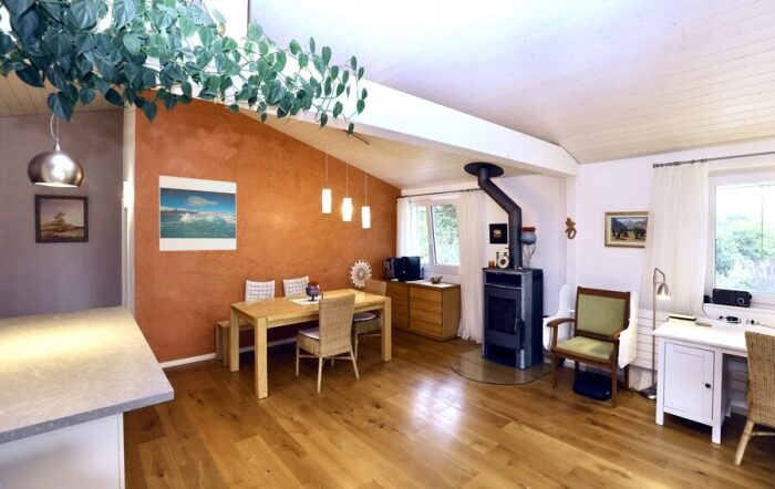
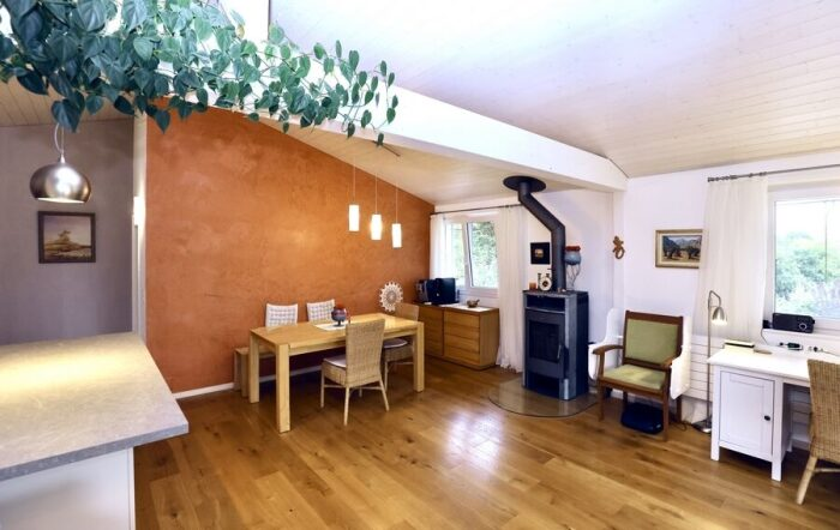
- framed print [157,175,237,252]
